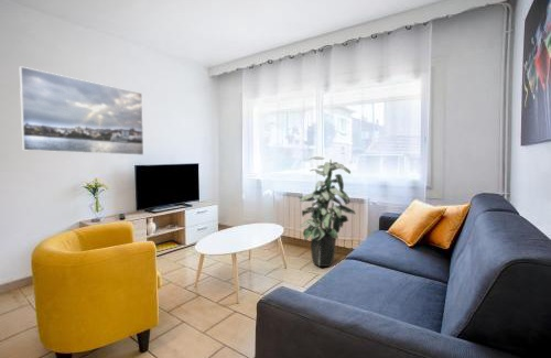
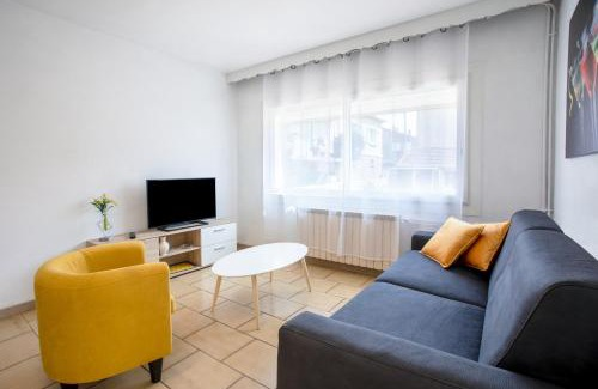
- indoor plant [298,155,357,268]
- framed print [19,65,144,156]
